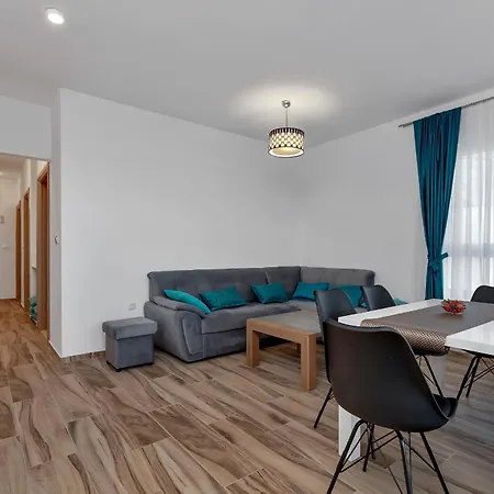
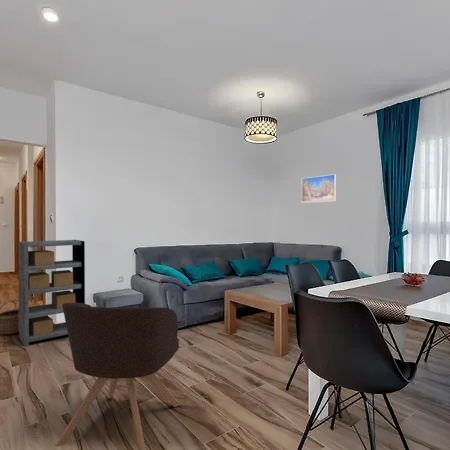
+ armchair [54,303,181,450]
+ wicker basket [0,299,19,335]
+ shelving unit [17,239,86,347]
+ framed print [300,173,337,204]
